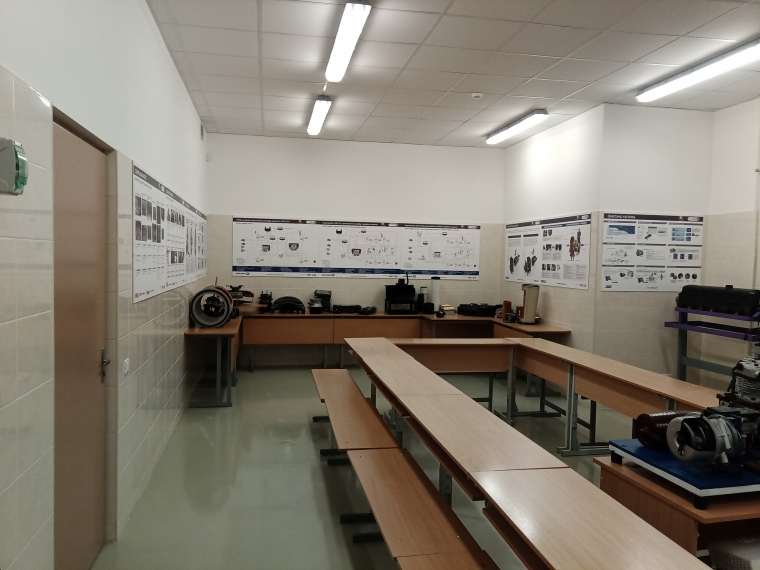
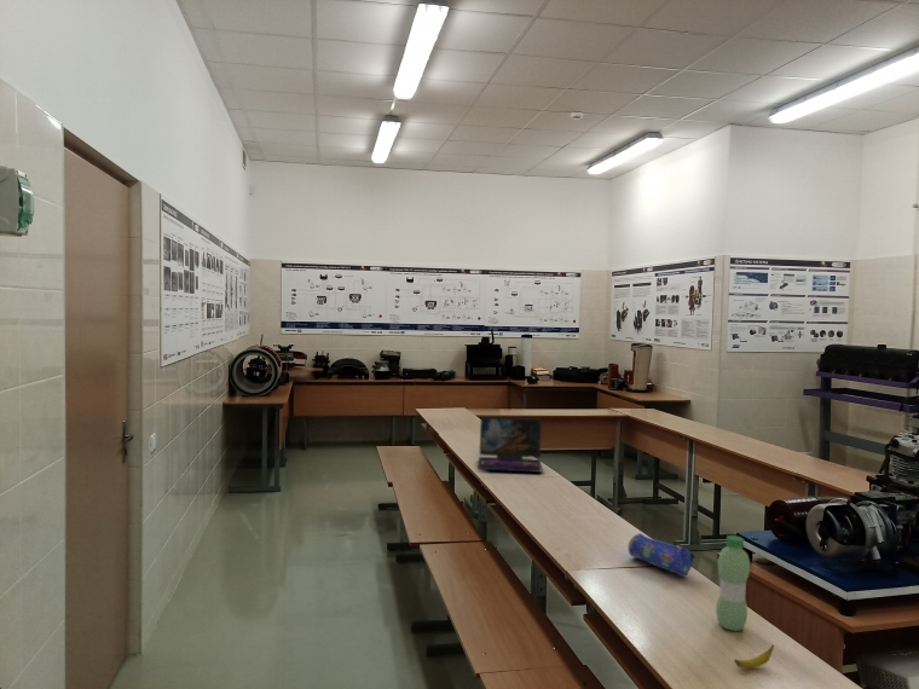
+ water bottle [715,534,751,632]
+ pencil case [628,532,697,578]
+ banana [733,643,775,670]
+ laptop [476,416,544,474]
